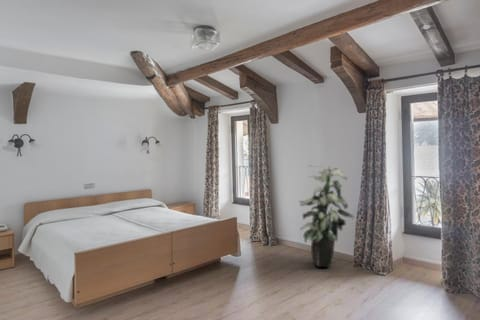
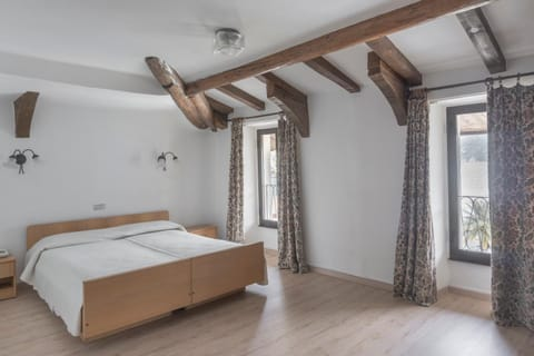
- indoor plant [298,163,355,268]
